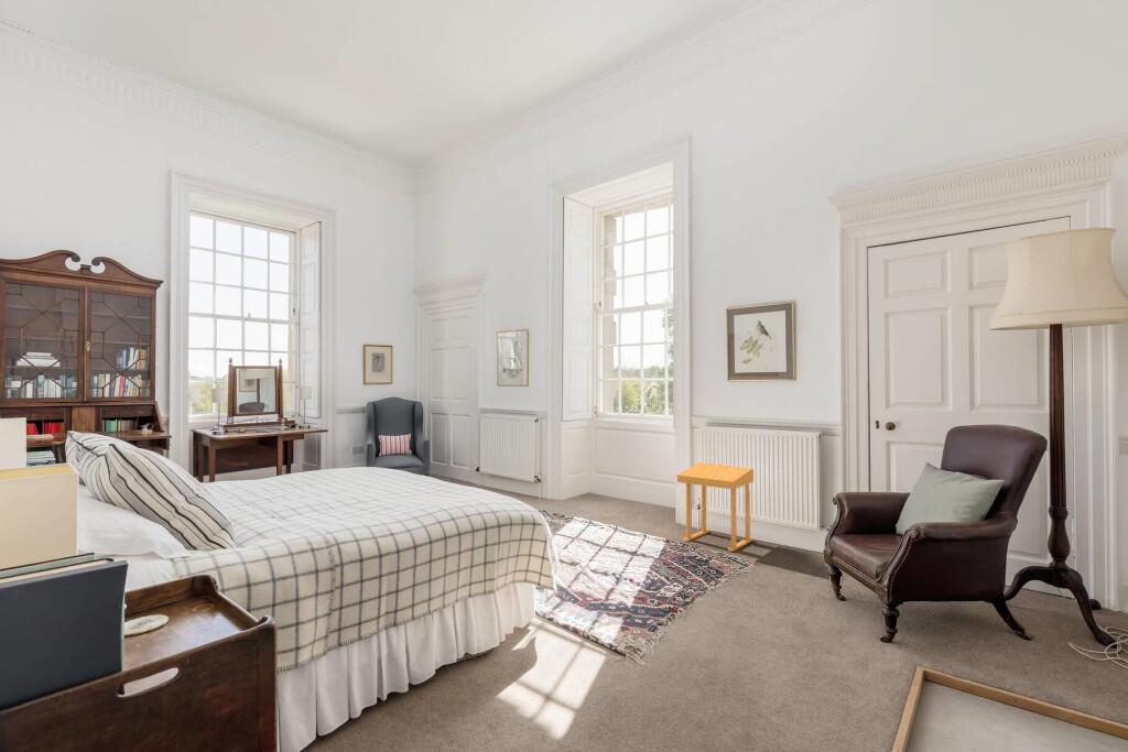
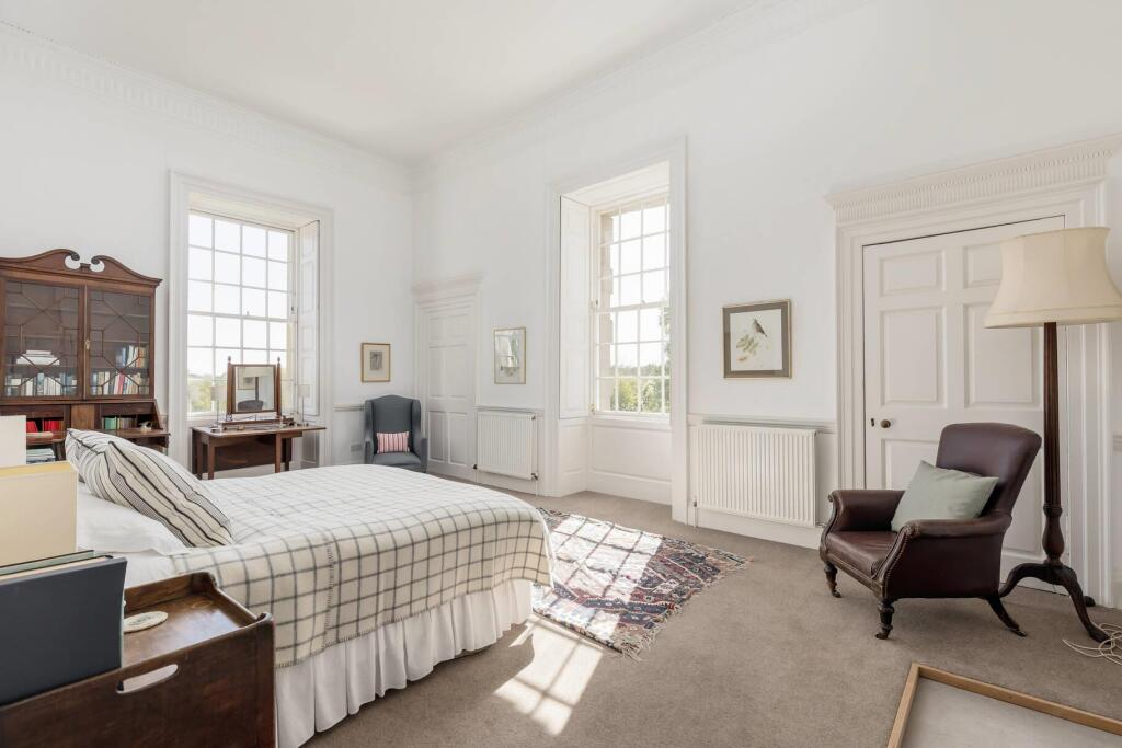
- side table [675,461,755,553]
